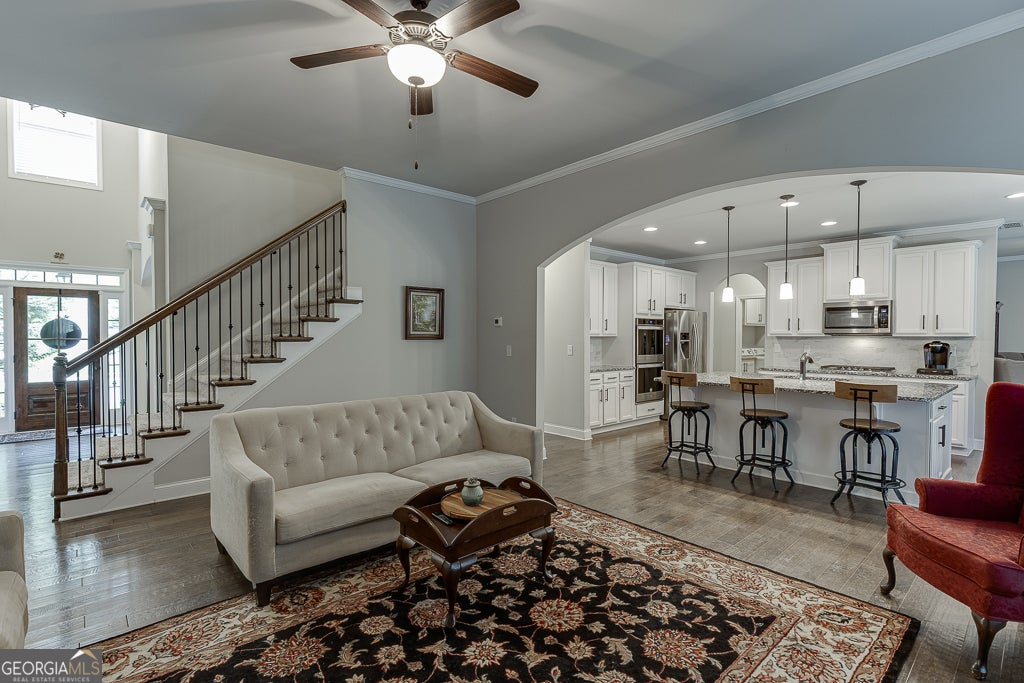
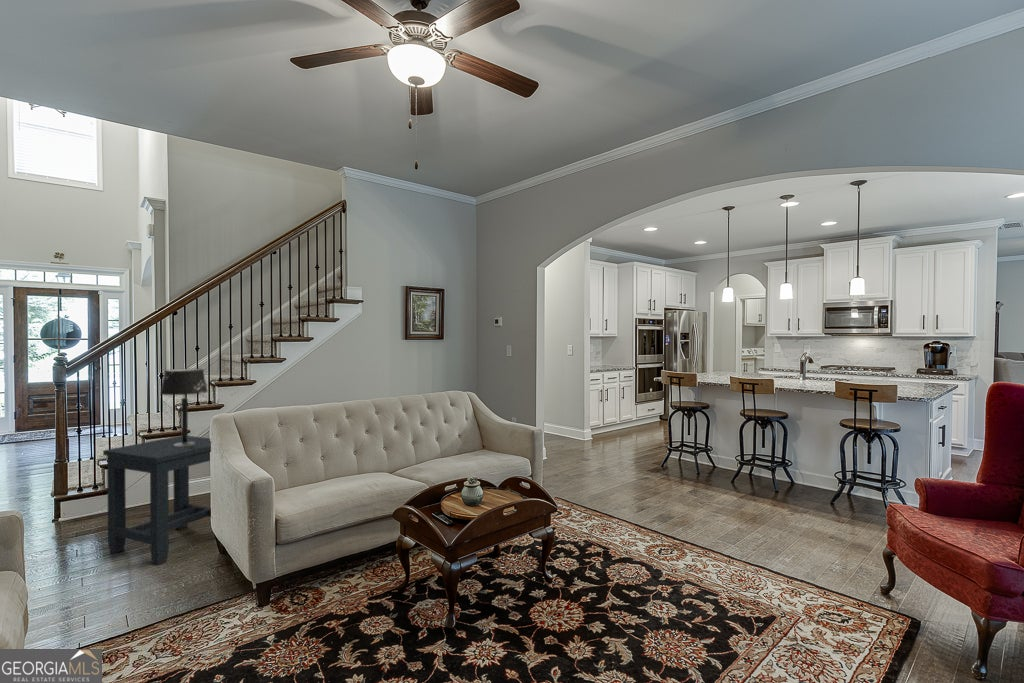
+ side table [102,435,212,566]
+ table lamp [159,368,209,447]
